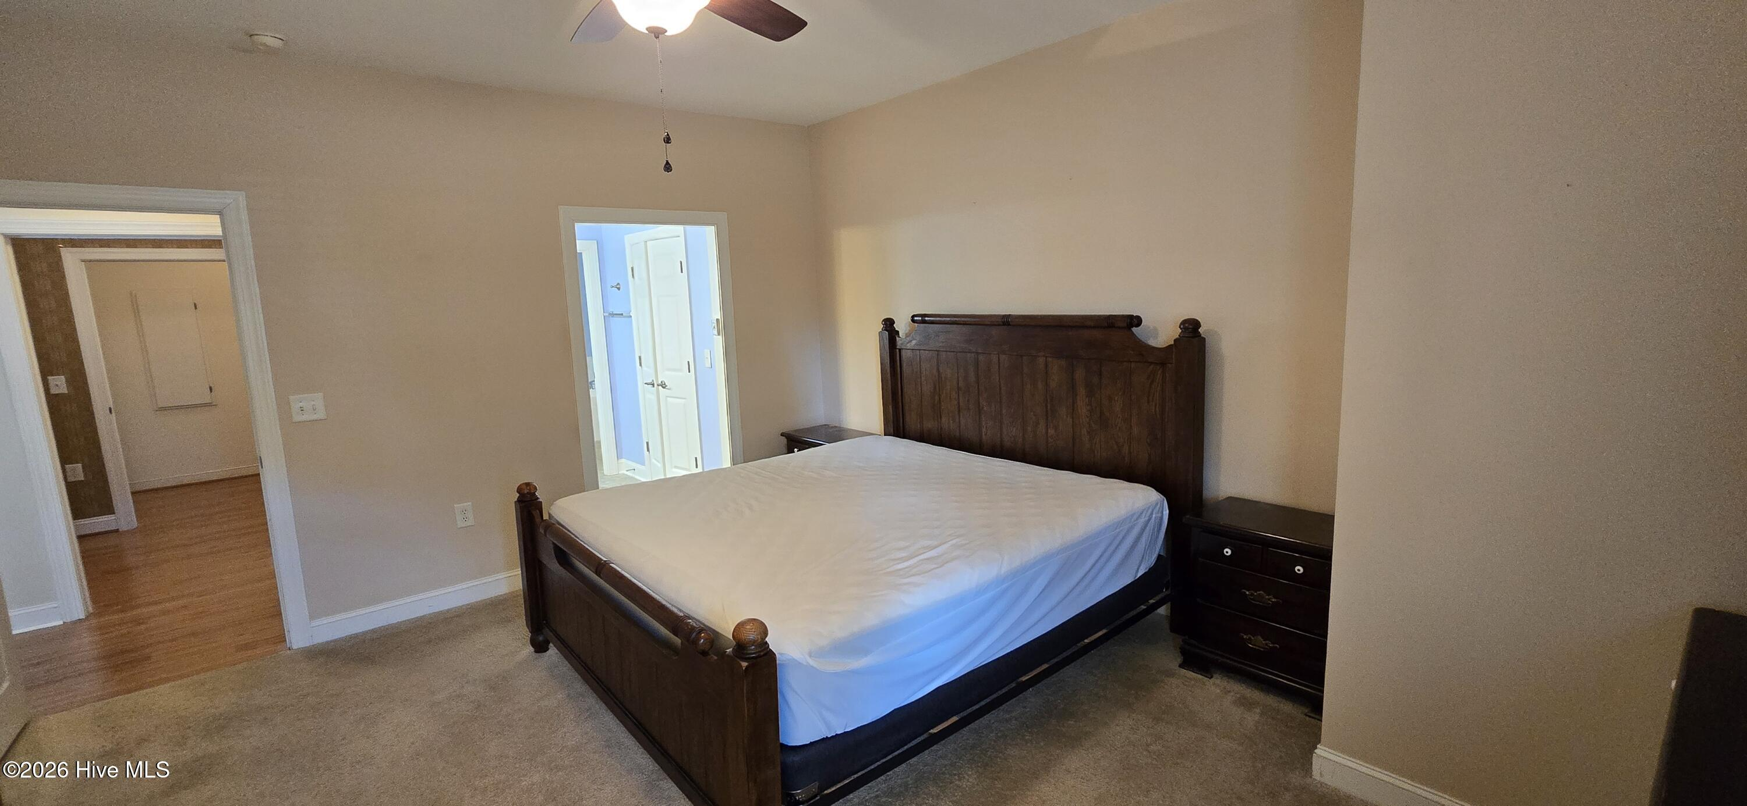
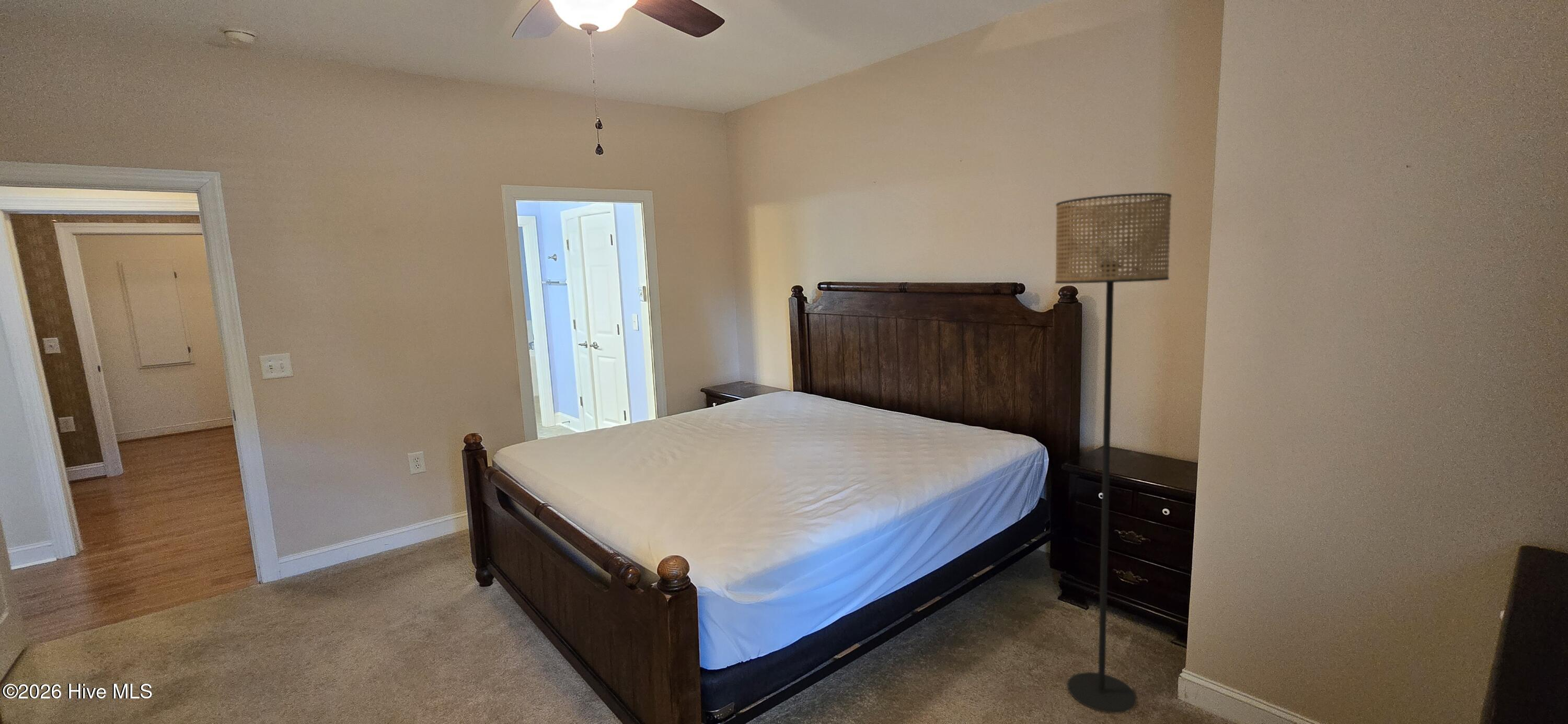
+ floor lamp [1055,192,1172,713]
